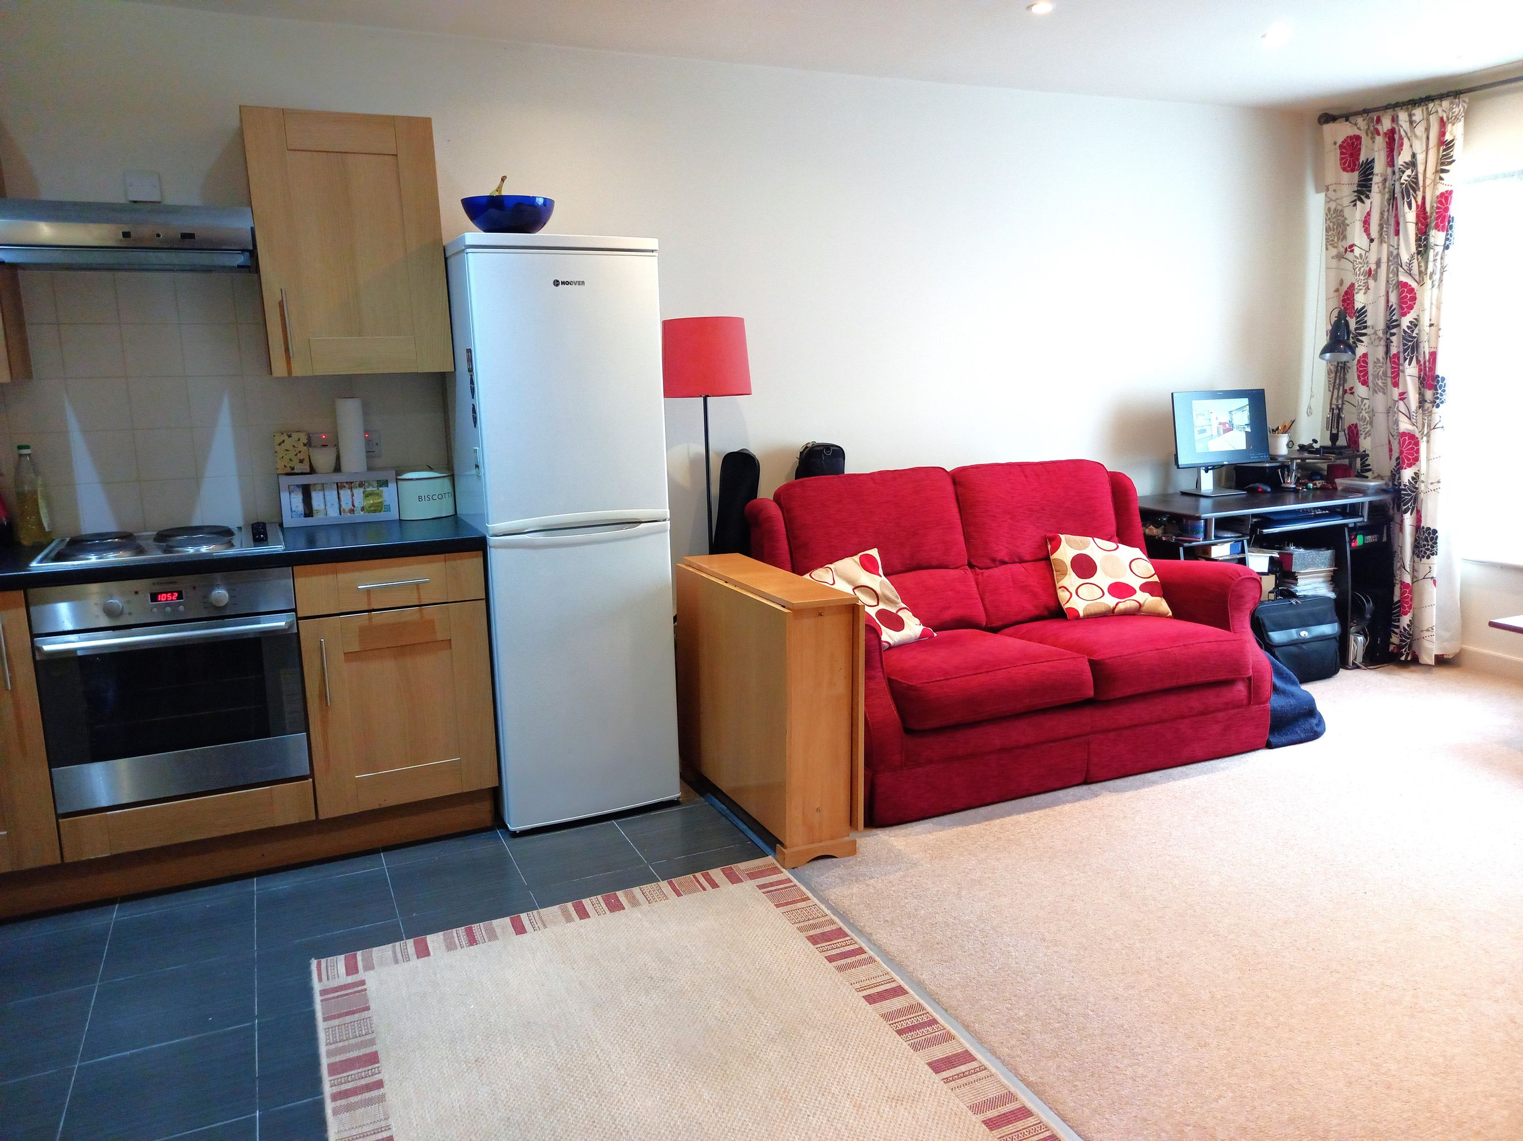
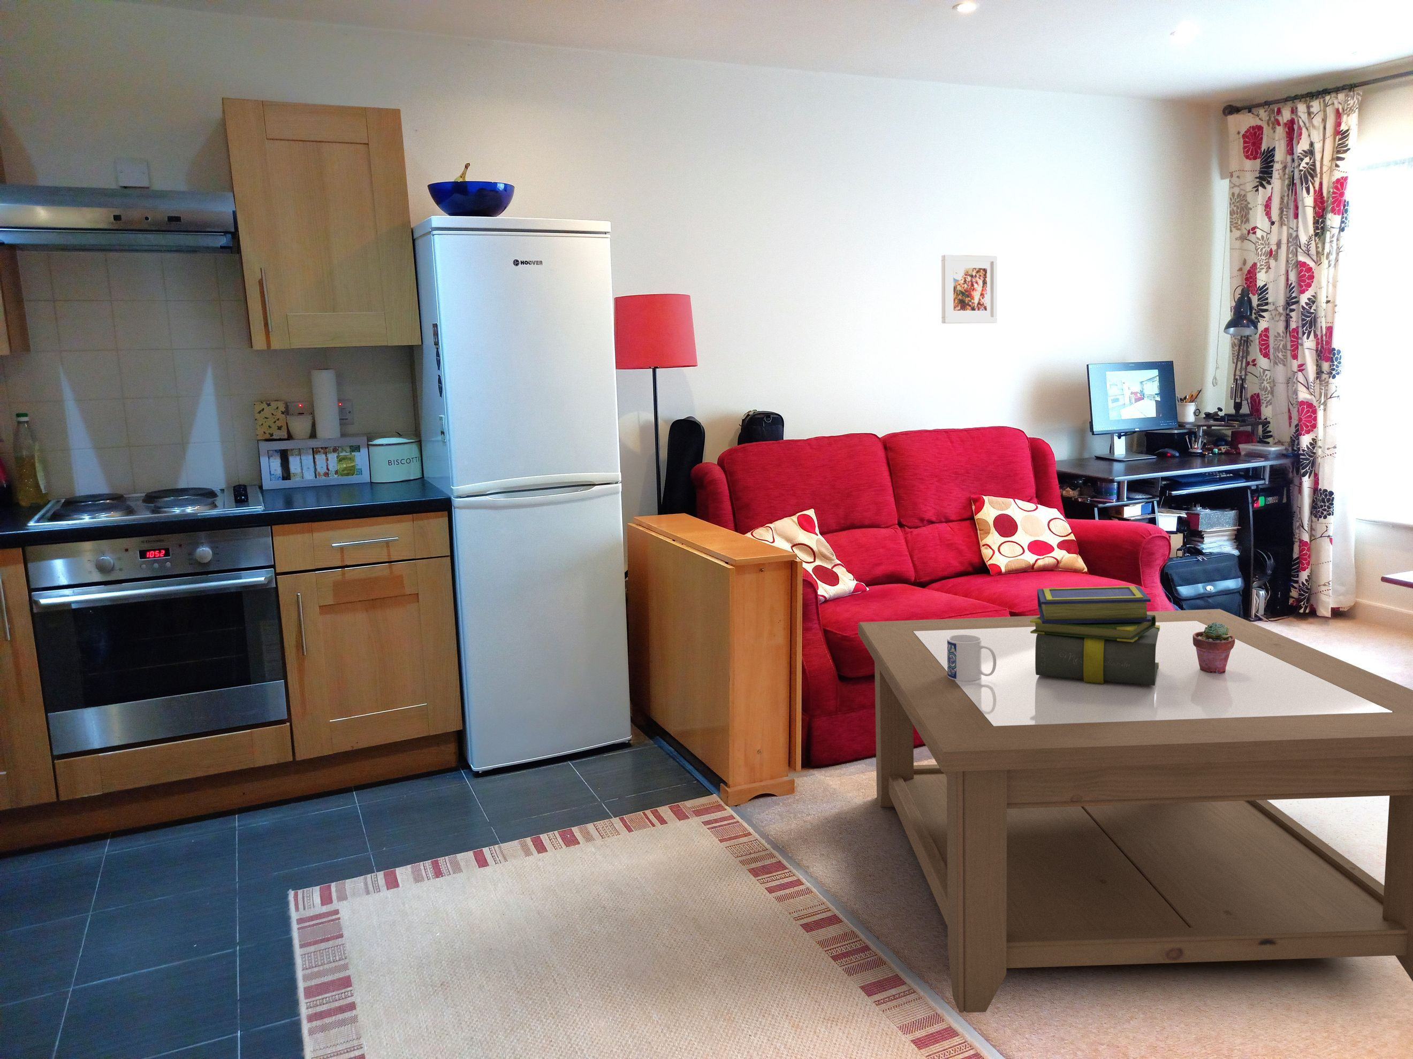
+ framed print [941,254,998,324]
+ mug [947,635,997,682]
+ potted succulent [1193,622,1235,674]
+ coffee table [858,608,1413,1013]
+ stack of books [1030,585,1159,685]
